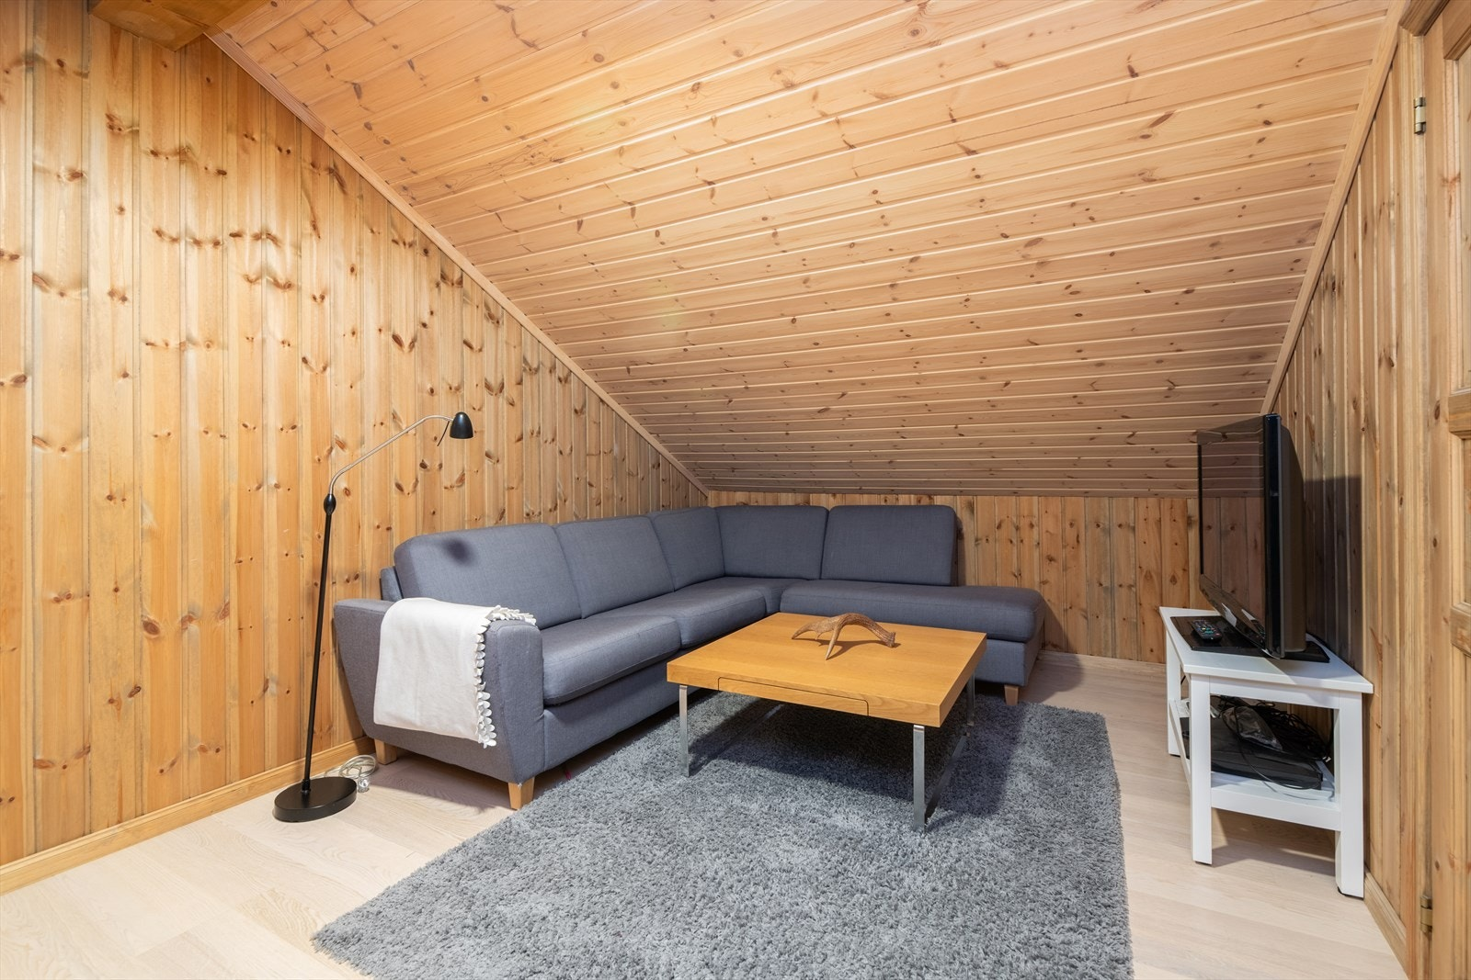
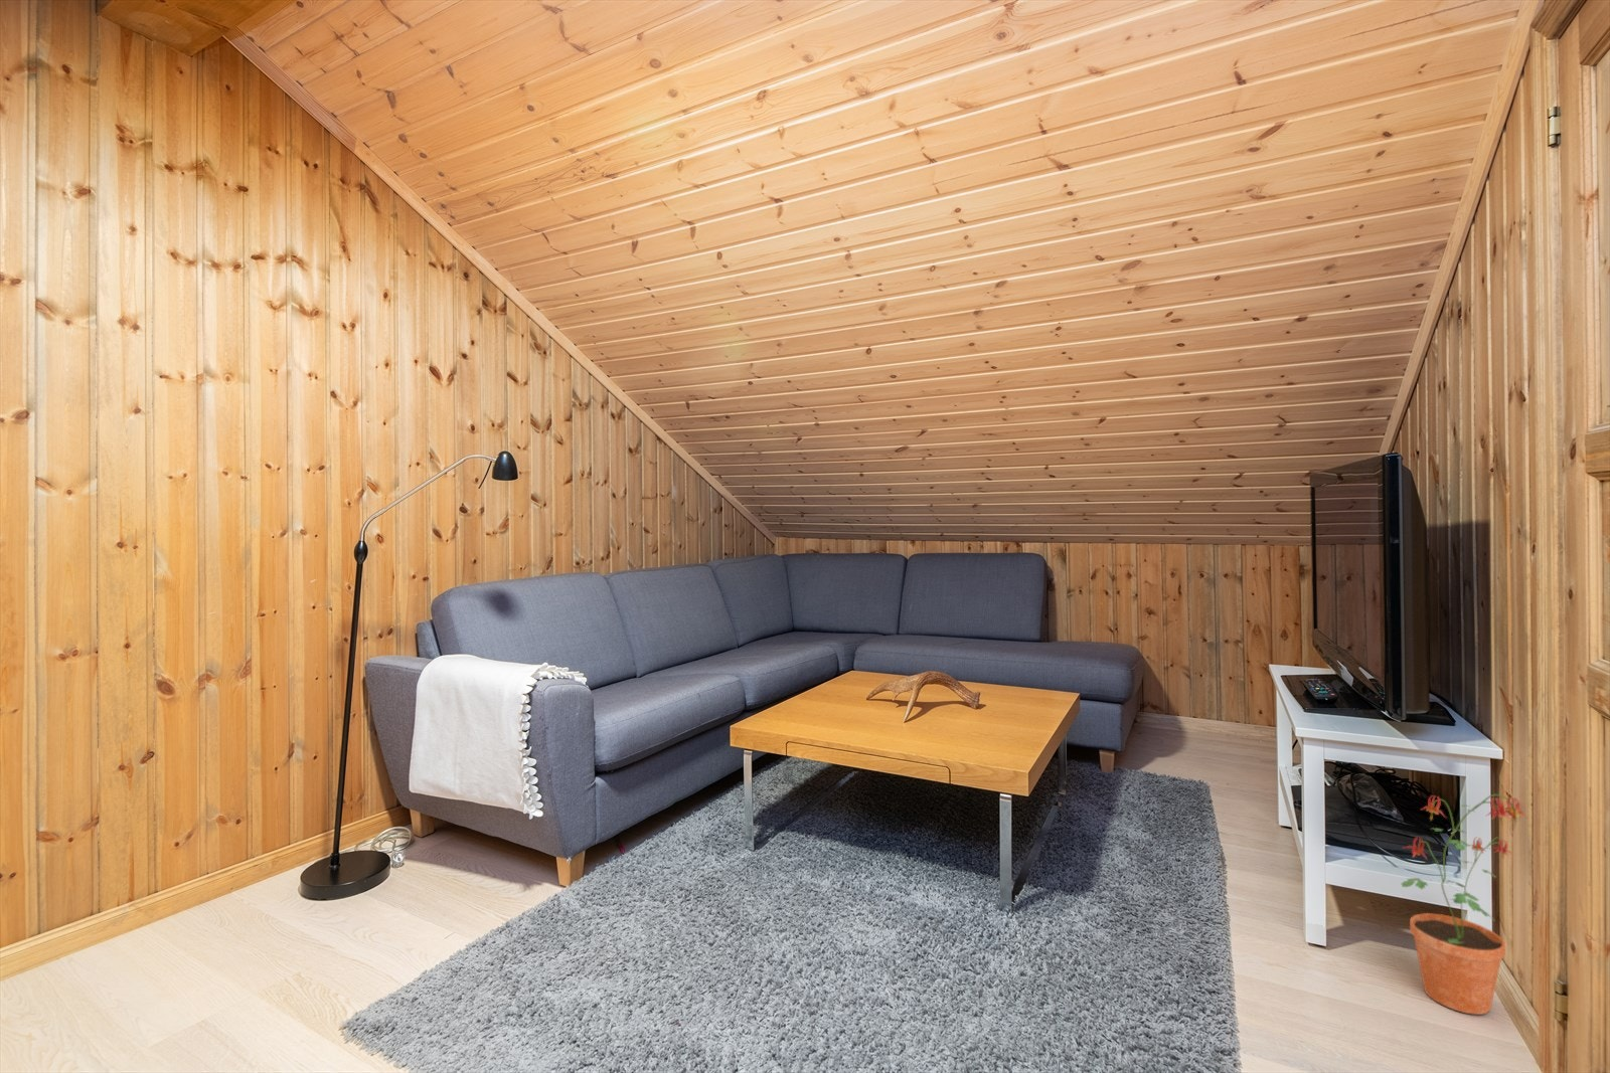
+ potted plant [1399,794,1530,1016]
